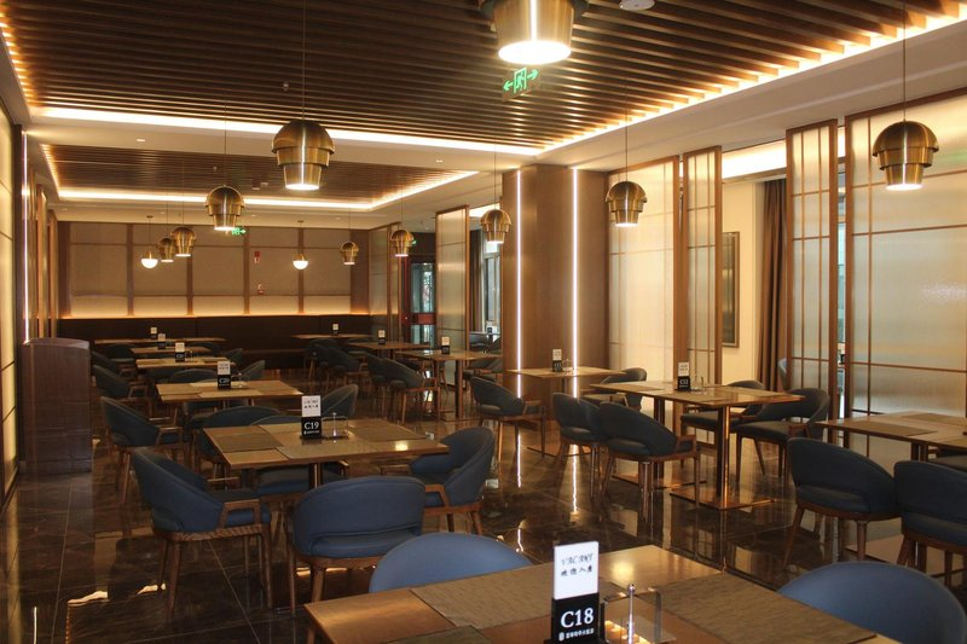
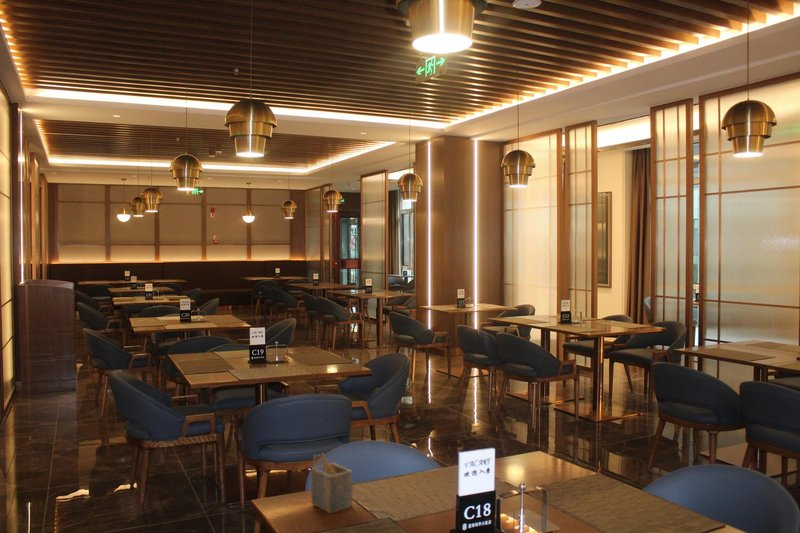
+ napkin holder [311,452,353,515]
